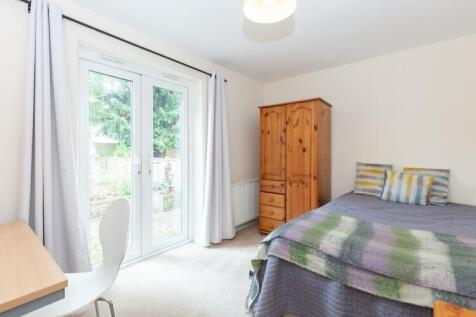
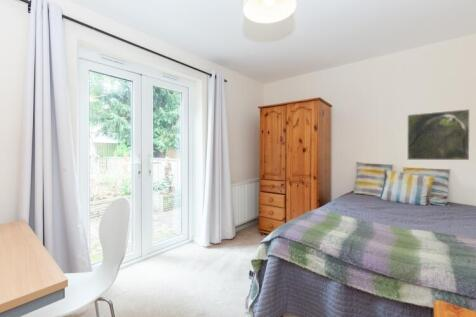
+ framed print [406,108,471,161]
